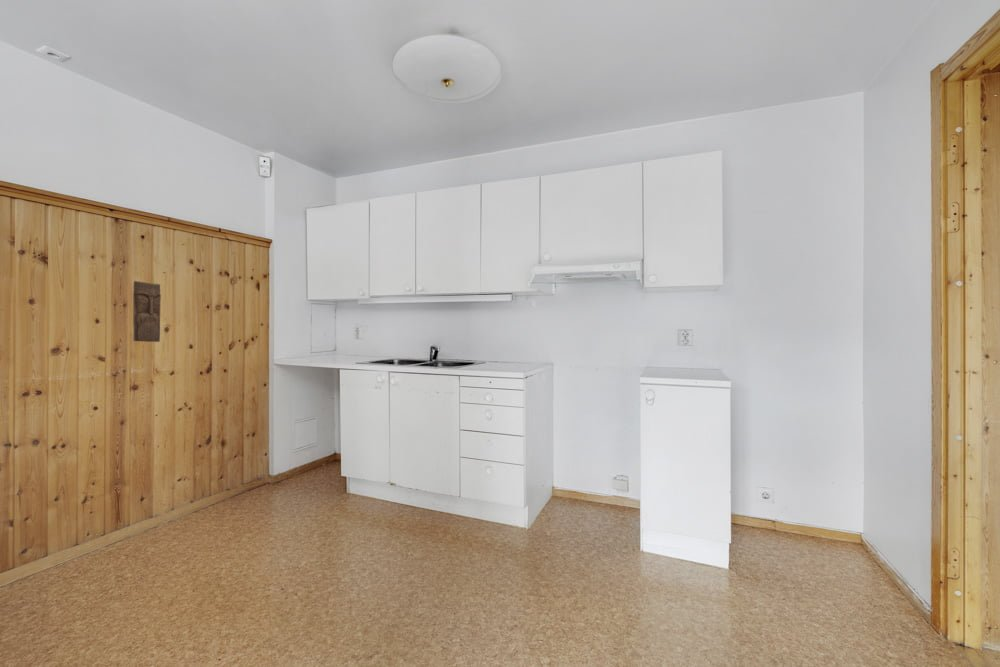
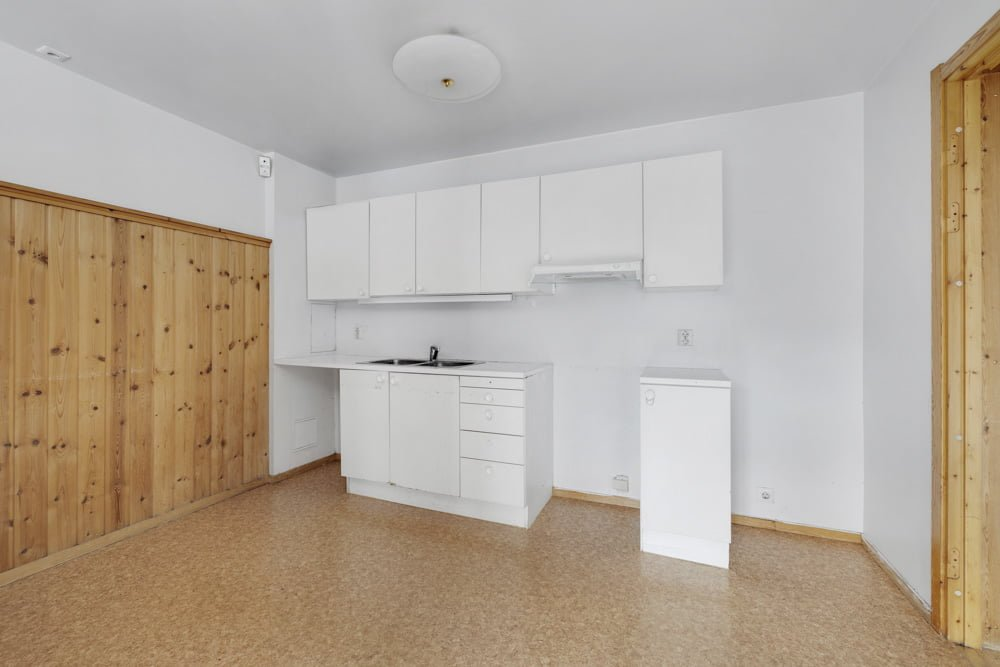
- mask [132,280,162,343]
